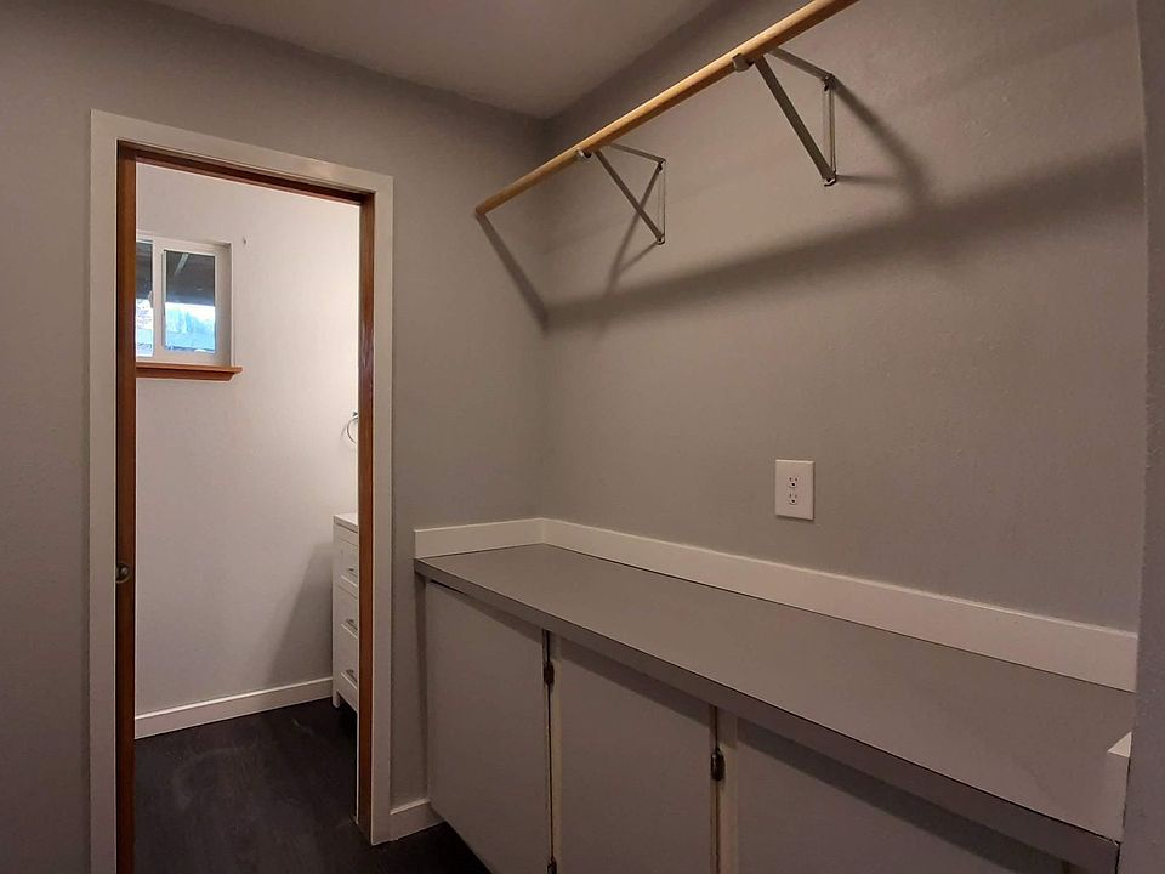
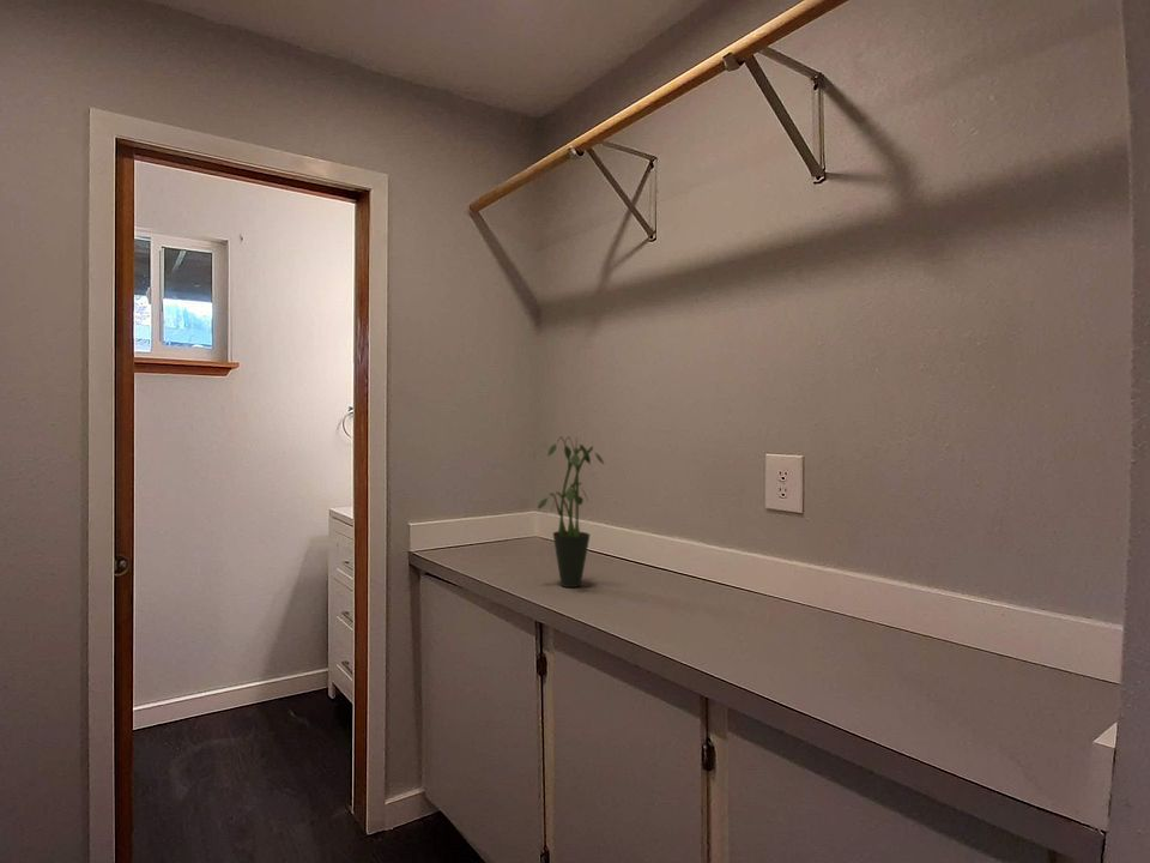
+ potted plant [537,435,606,589]
